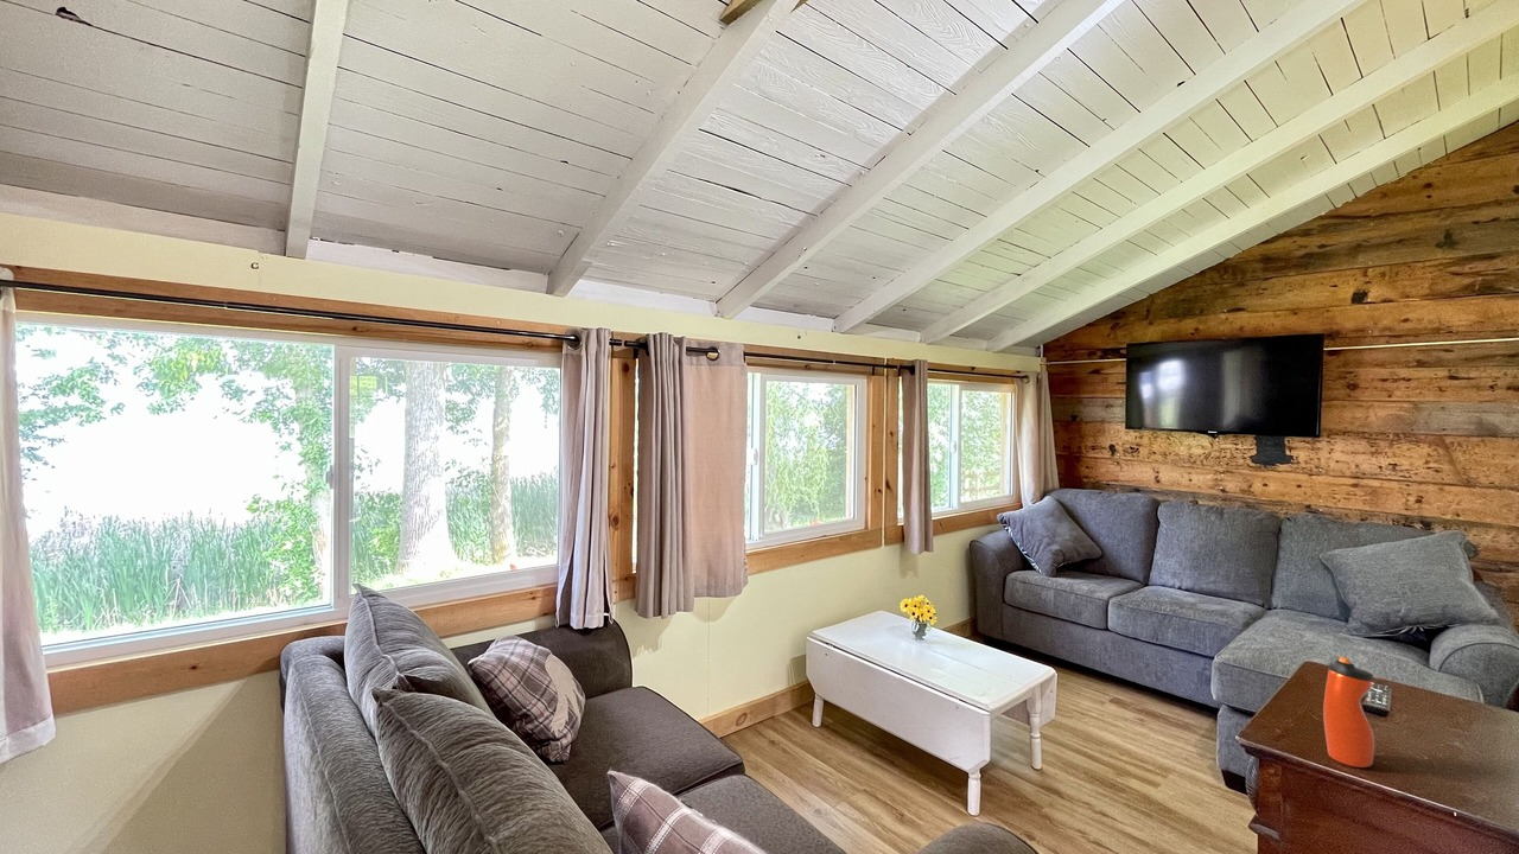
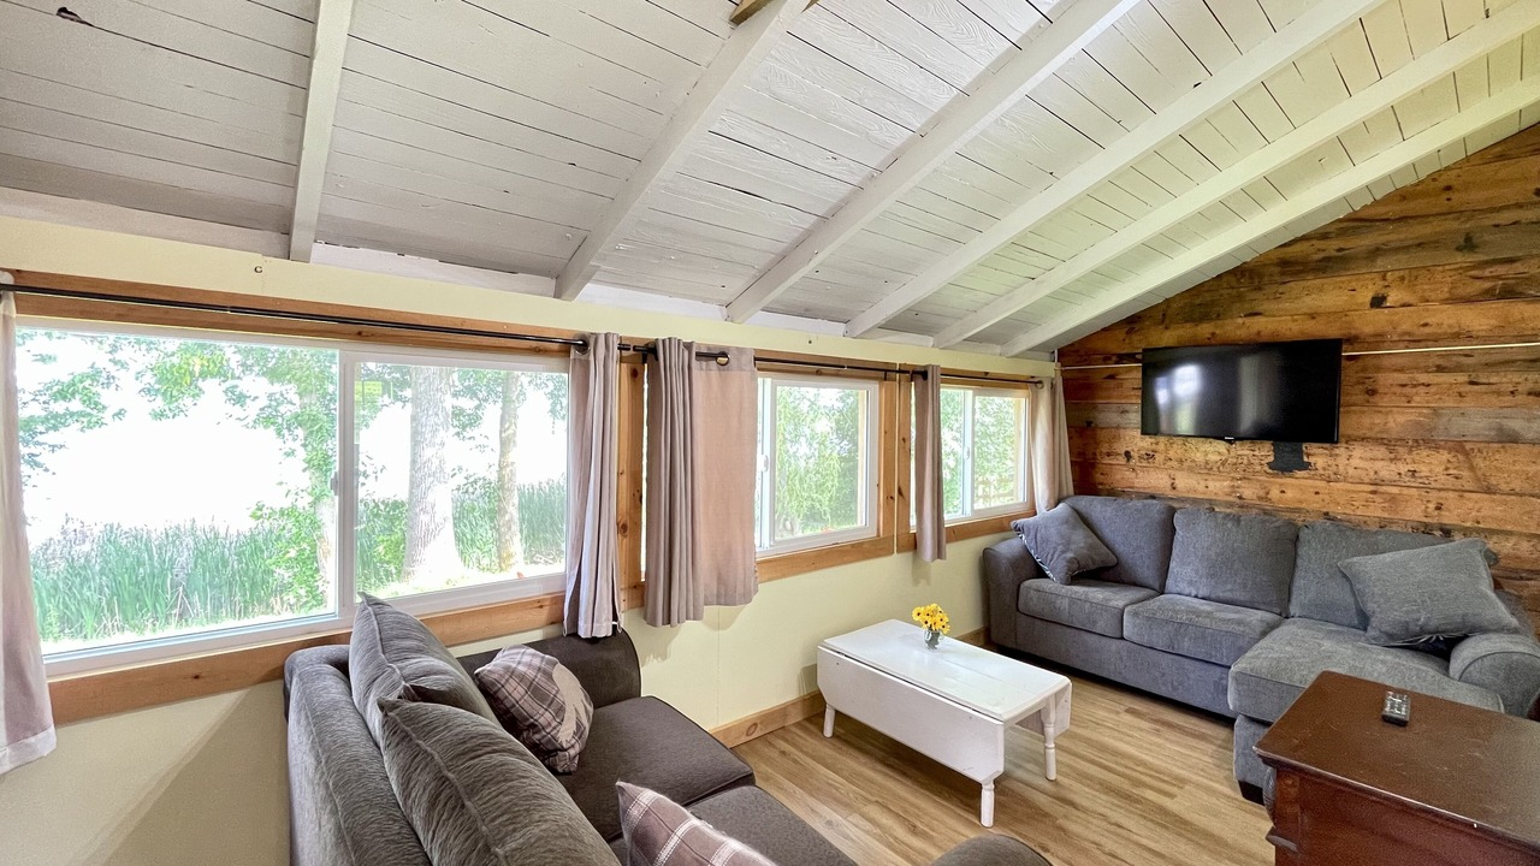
- water bottle [1322,656,1375,769]
